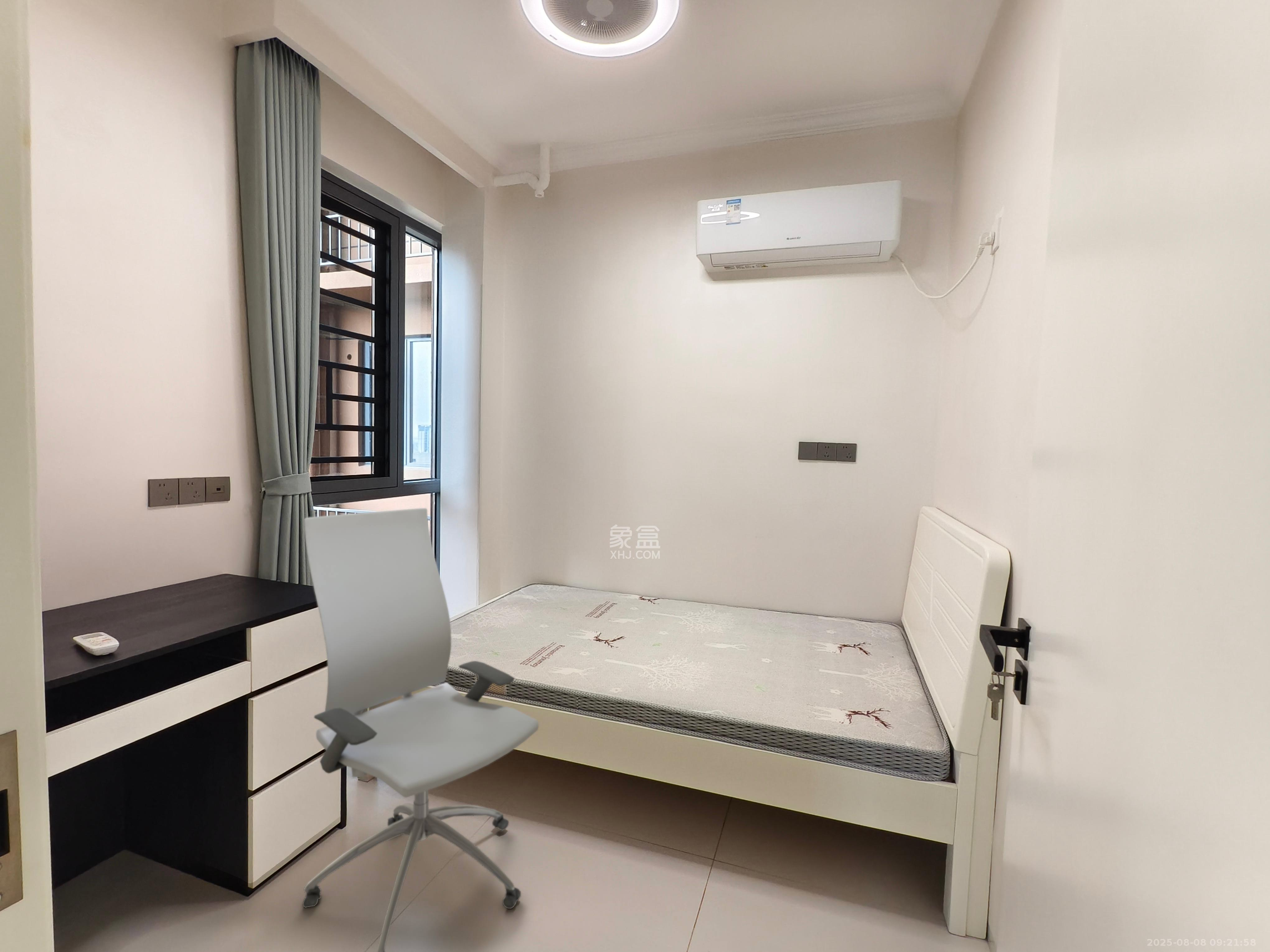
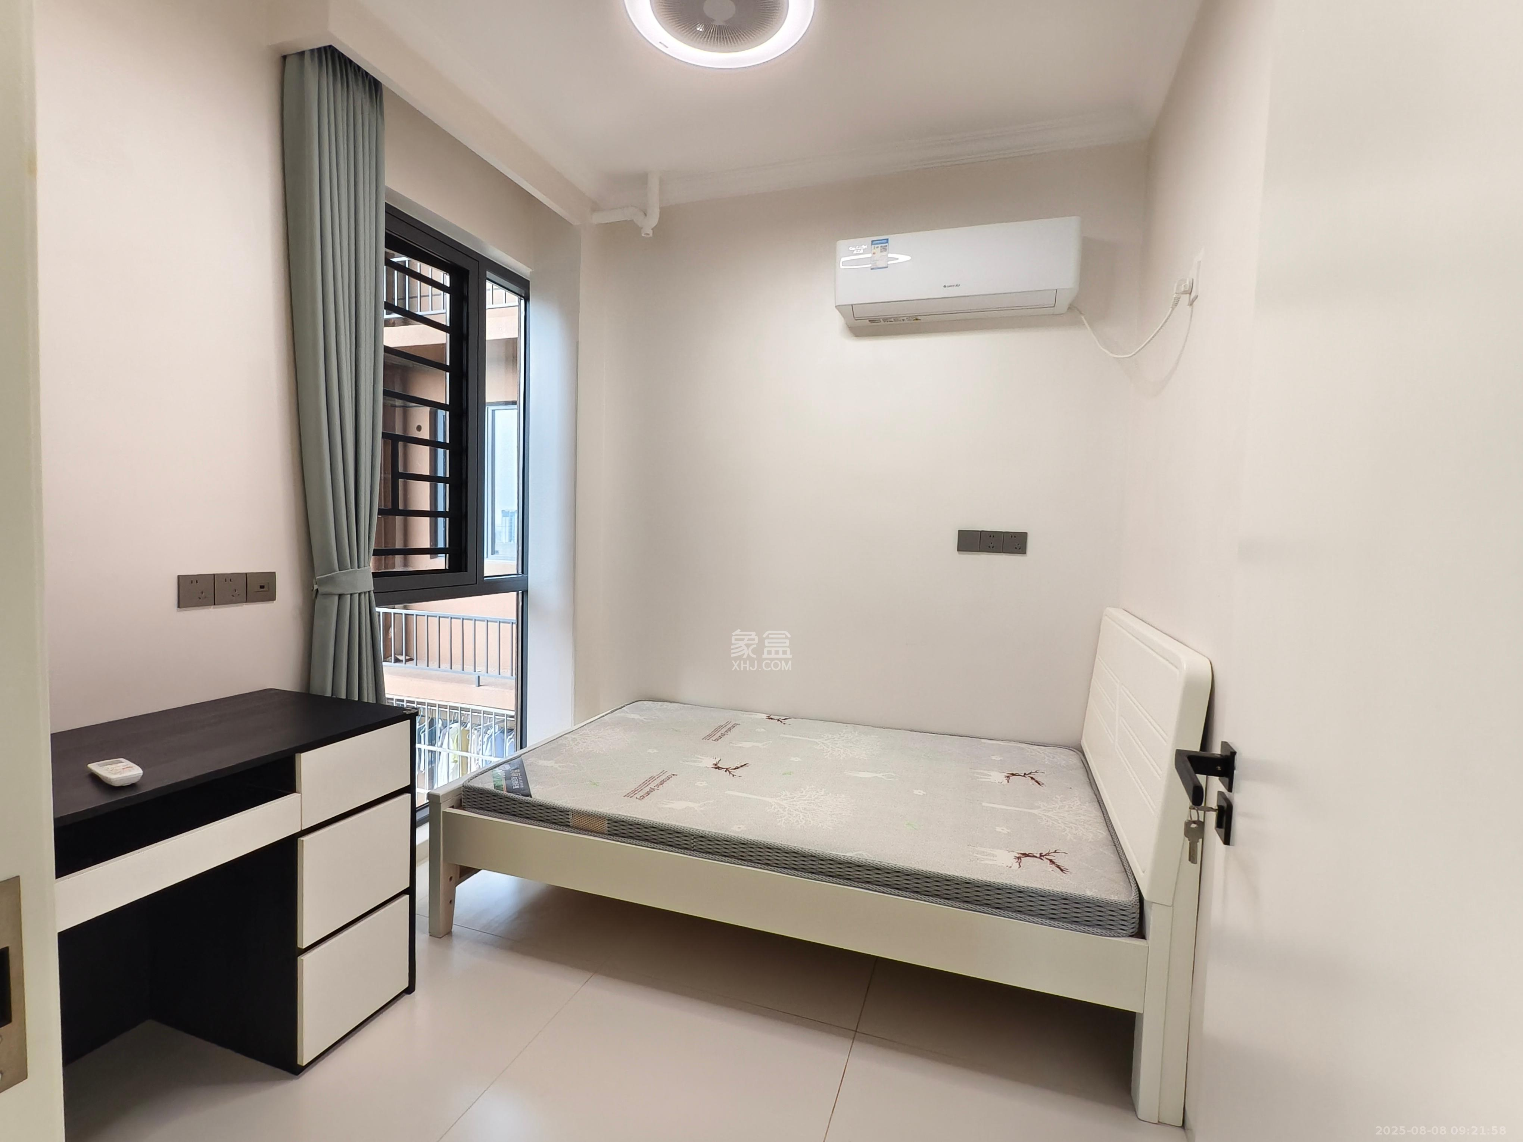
- office chair [302,508,539,952]
